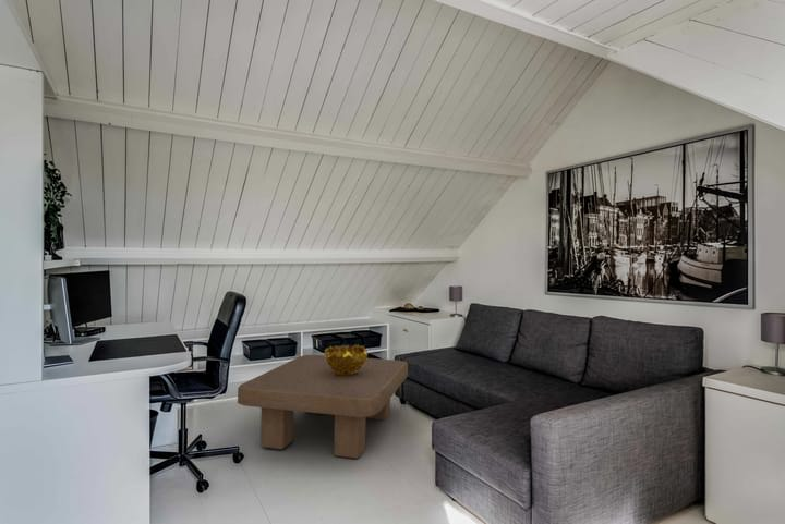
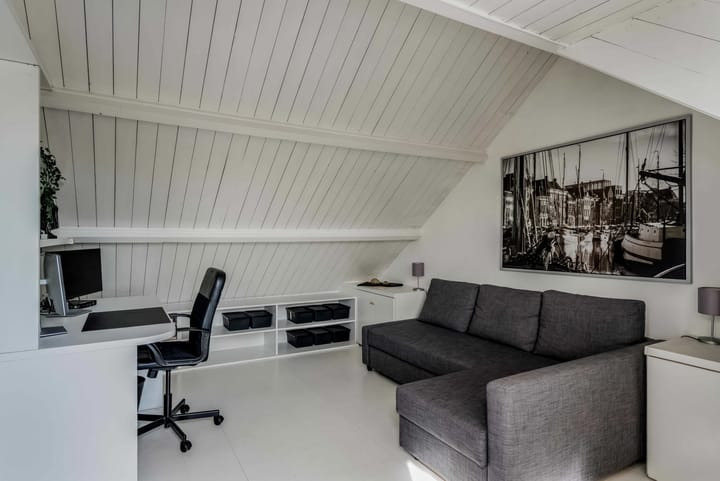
- coffee table [237,354,409,460]
- decorative bowl [324,343,369,377]
